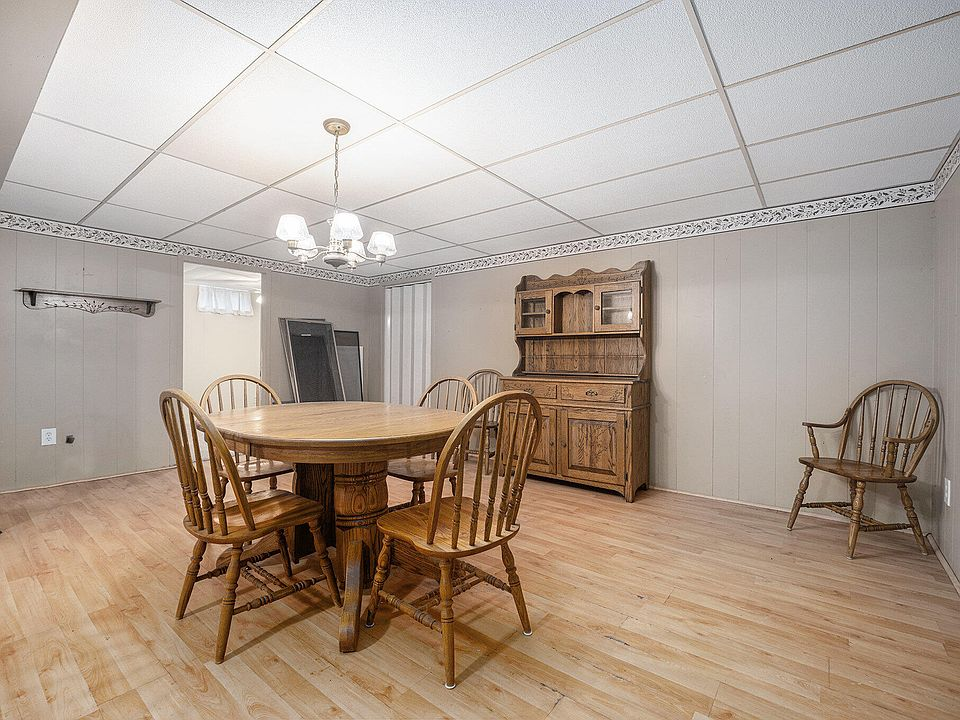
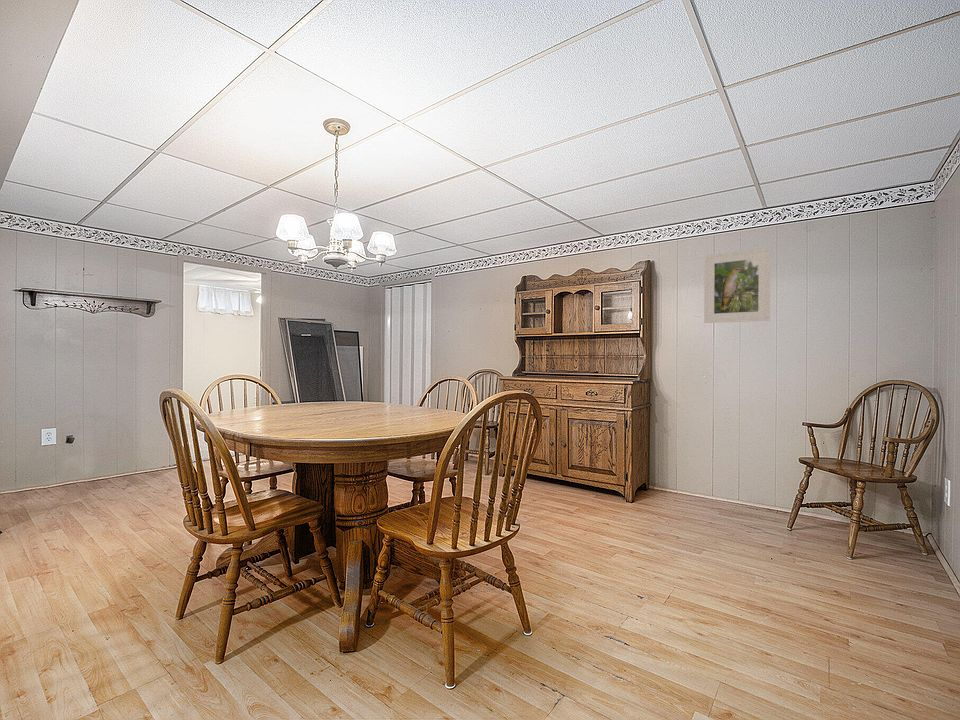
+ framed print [703,247,771,324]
